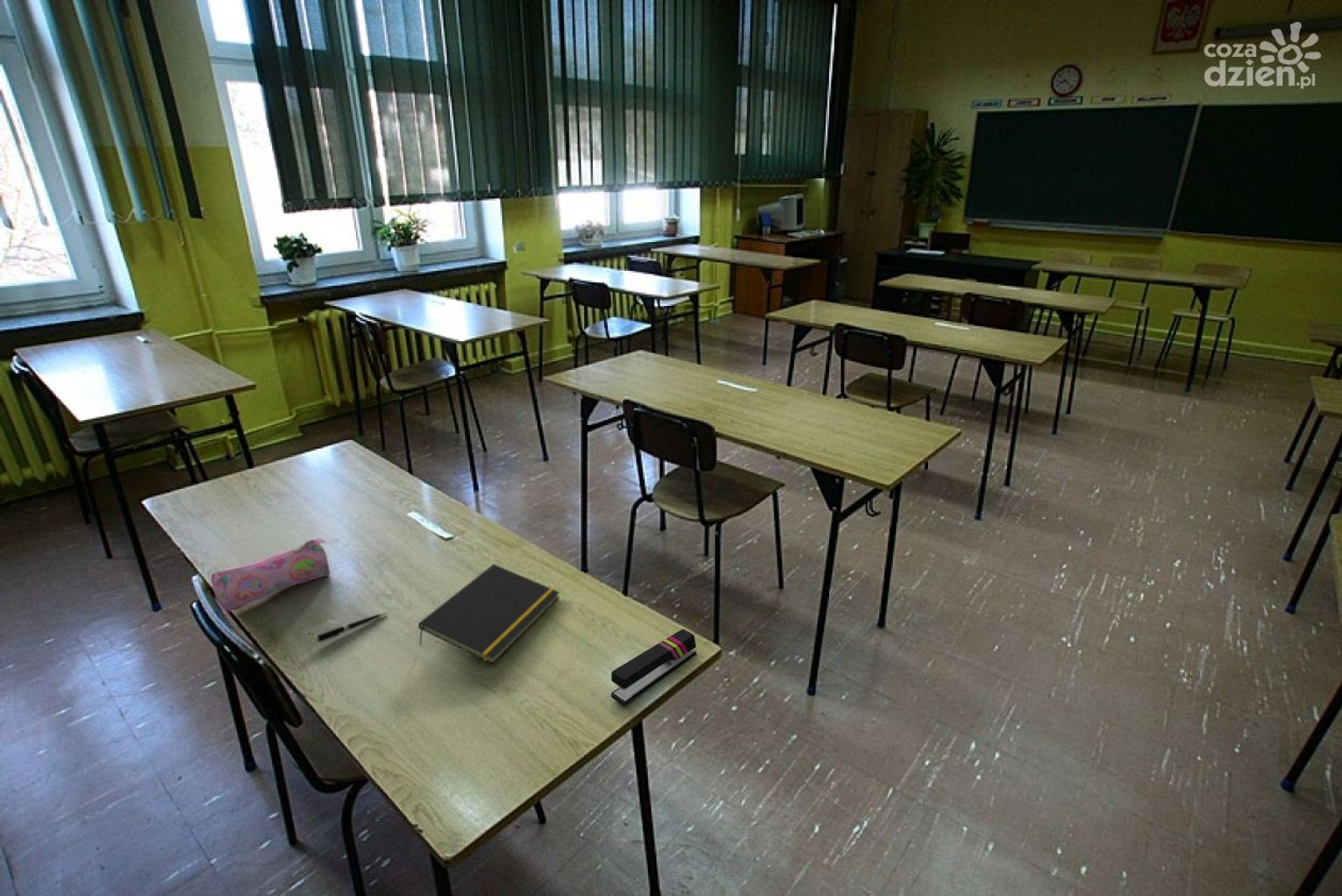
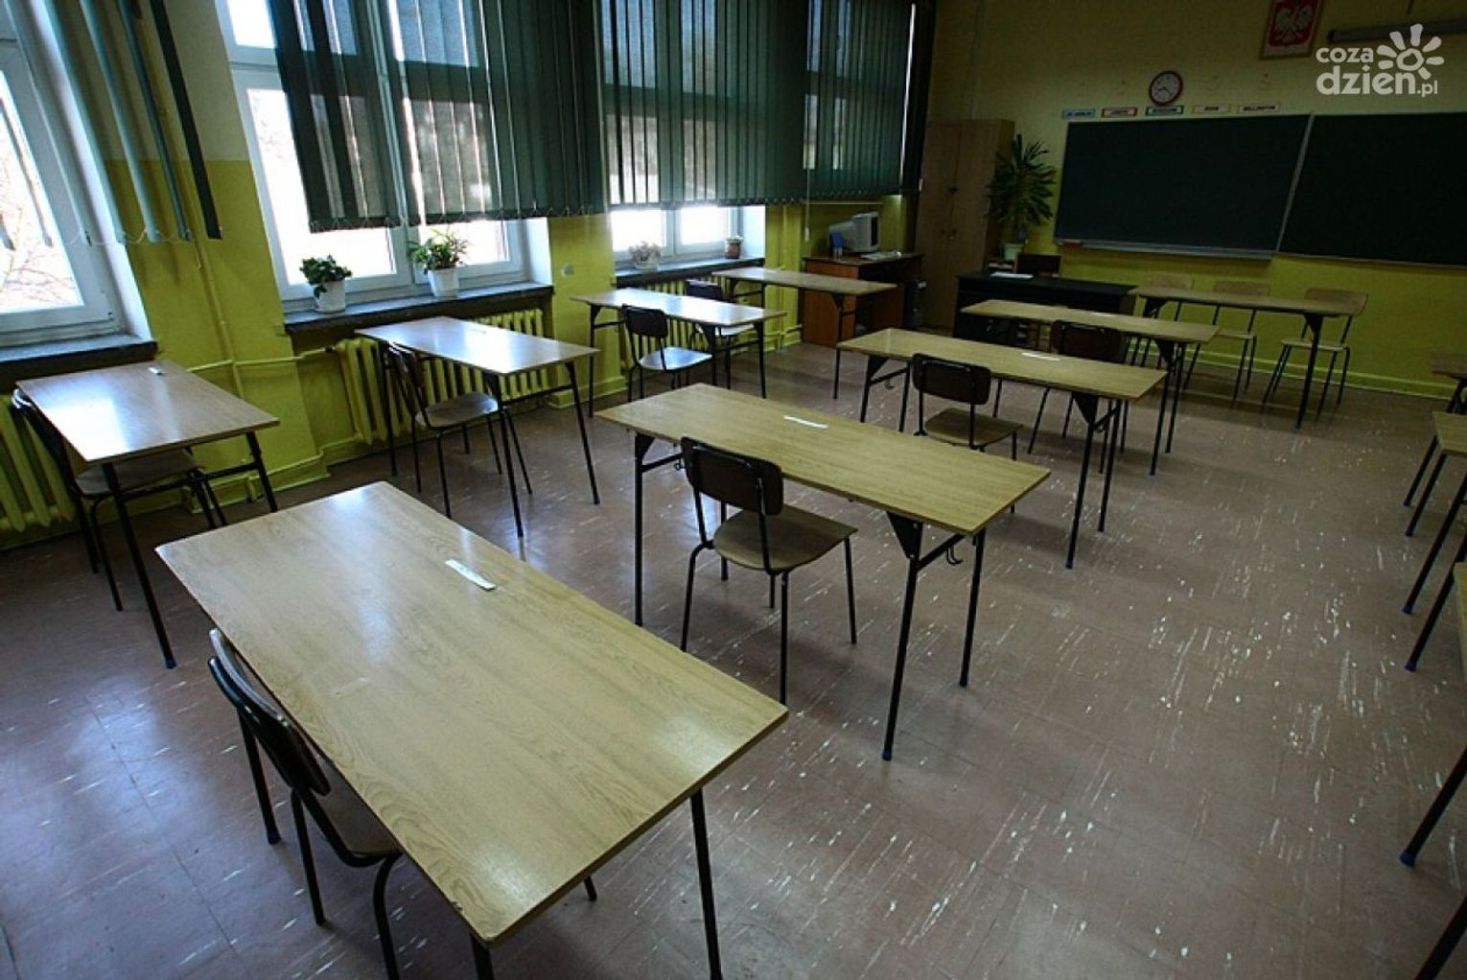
- pencil case [211,537,332,612]
- stapler [610,629,697,706]
- notepad [418,563,560,665]
- pen [313,611,389,644]
